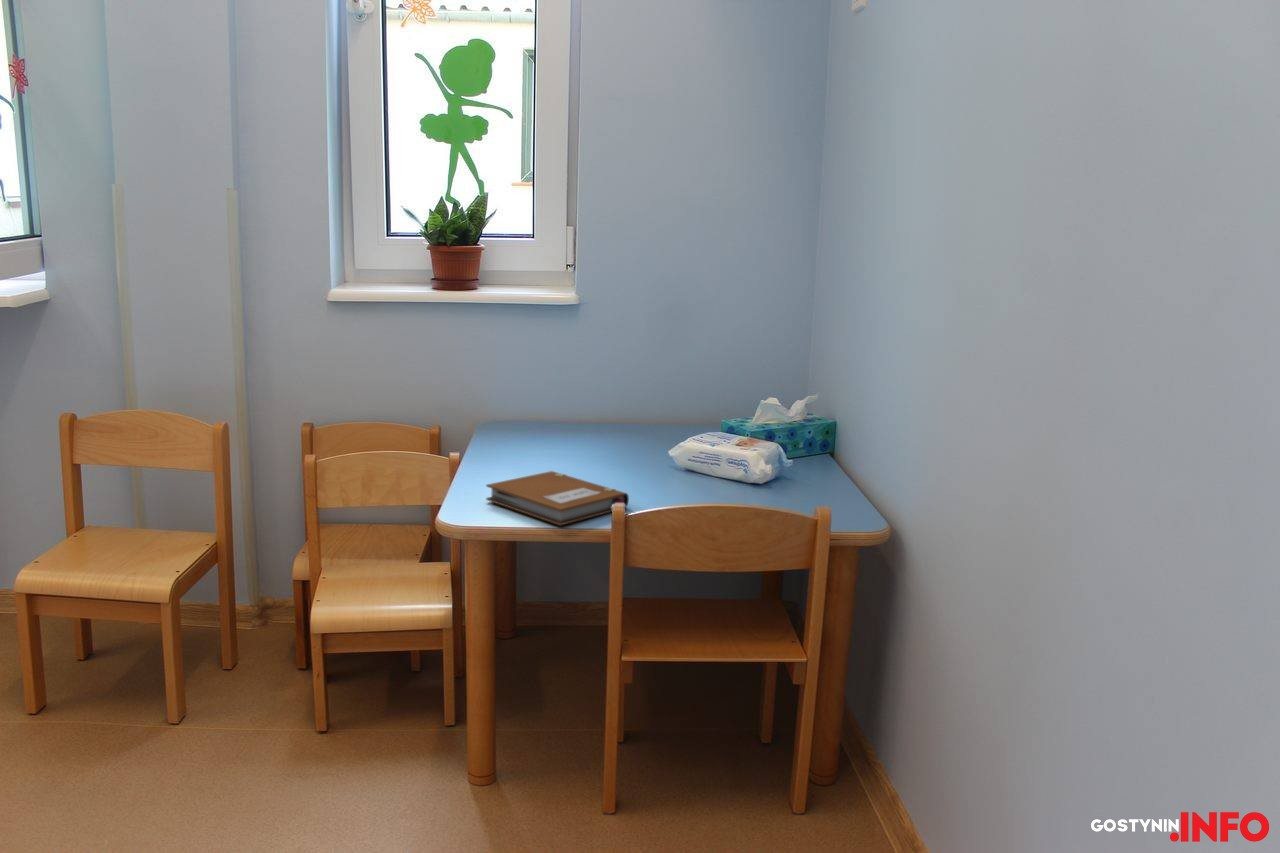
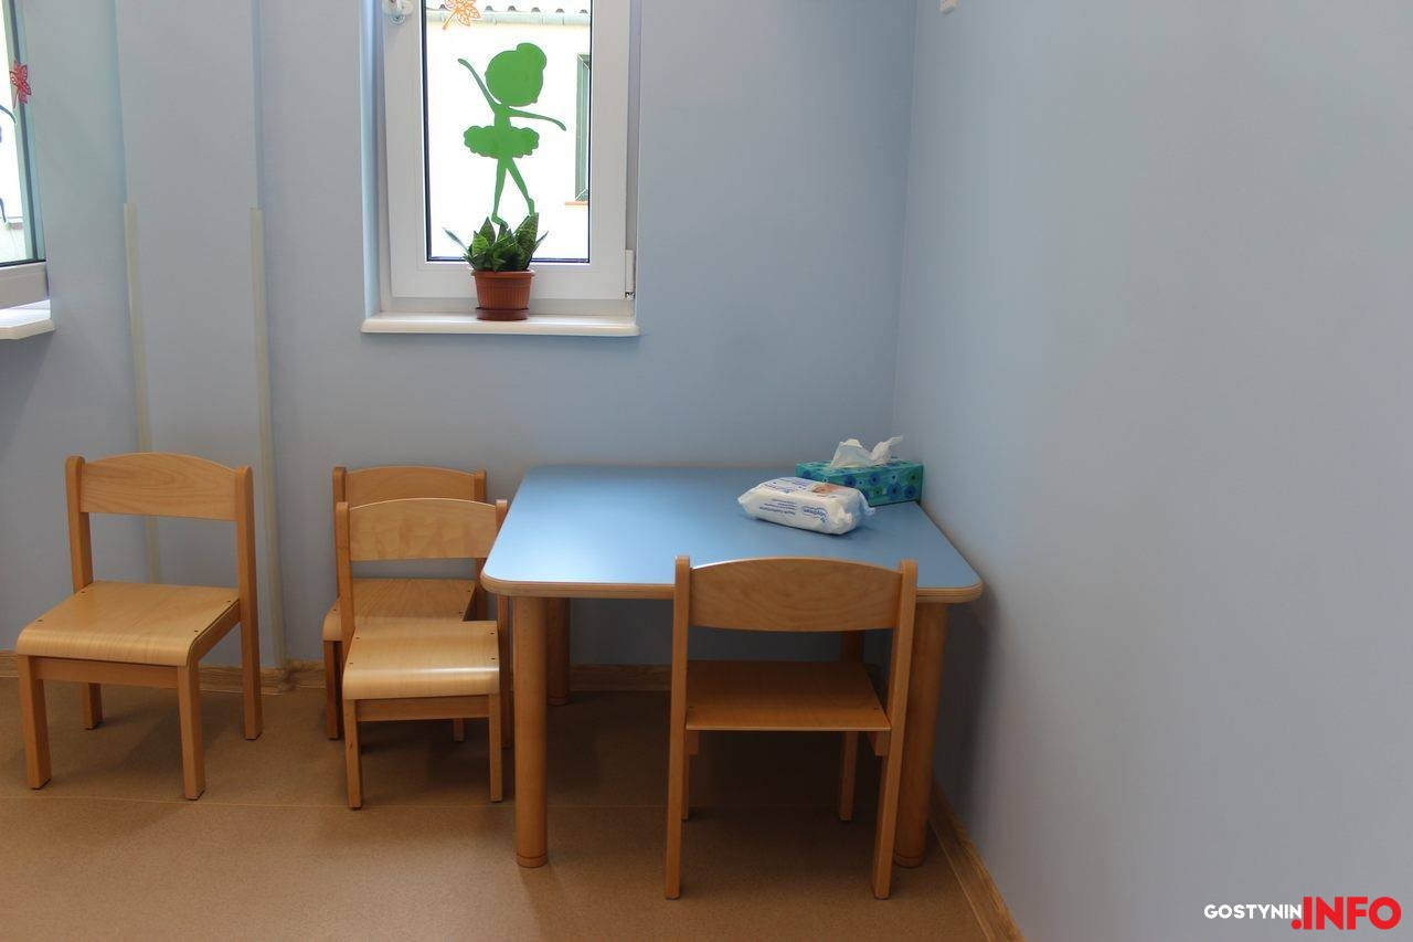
- notebook [485,470,630,527]
